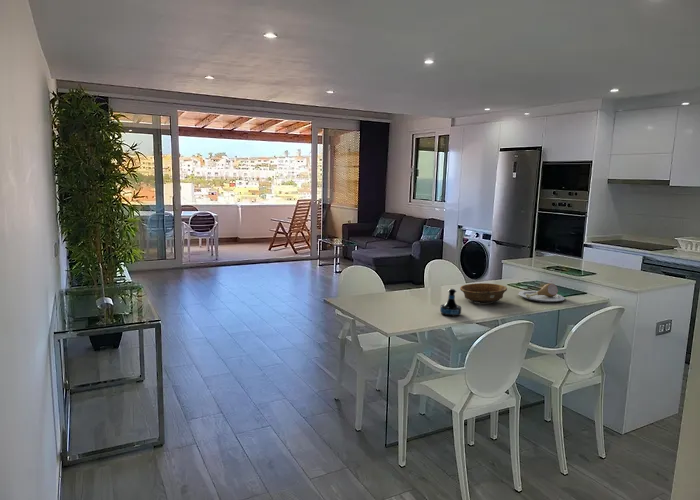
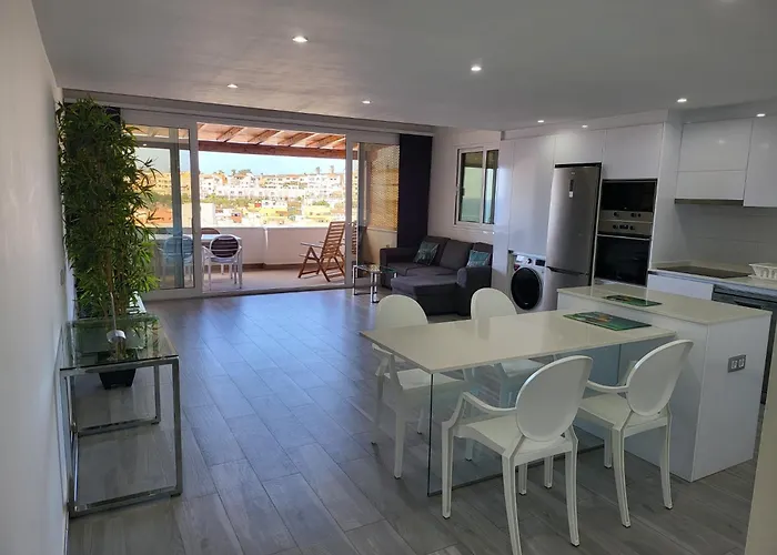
- tequila bottle [439,288,462,317]
- plate [518,282,566,303]
- decorative bowl [459,282,508,305]
